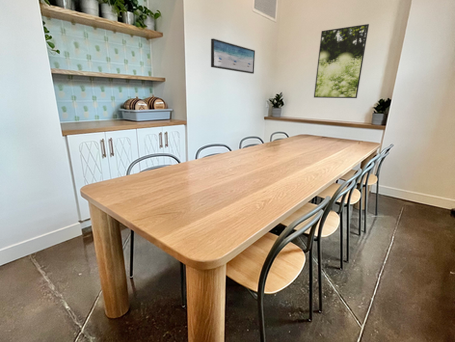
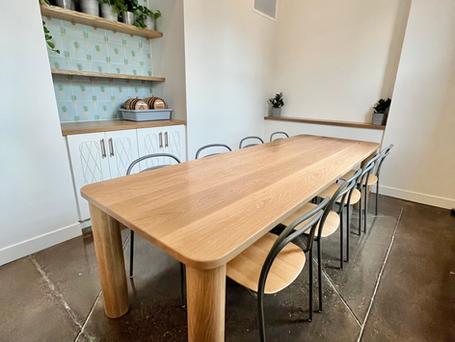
- wall art [210,38,256,75]
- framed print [313,23,370,99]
